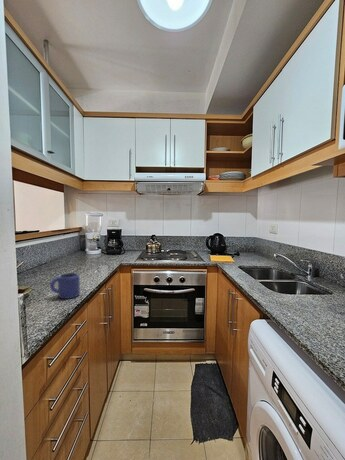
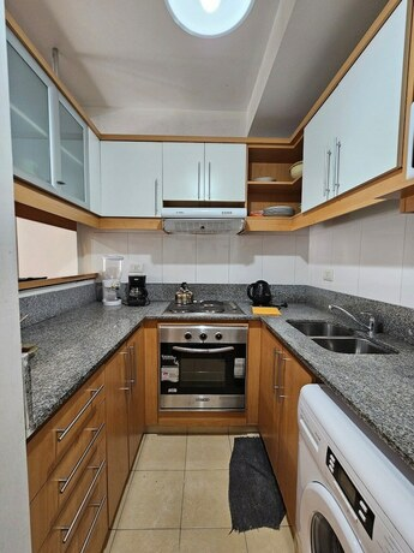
- mug [49,272,81,300]
